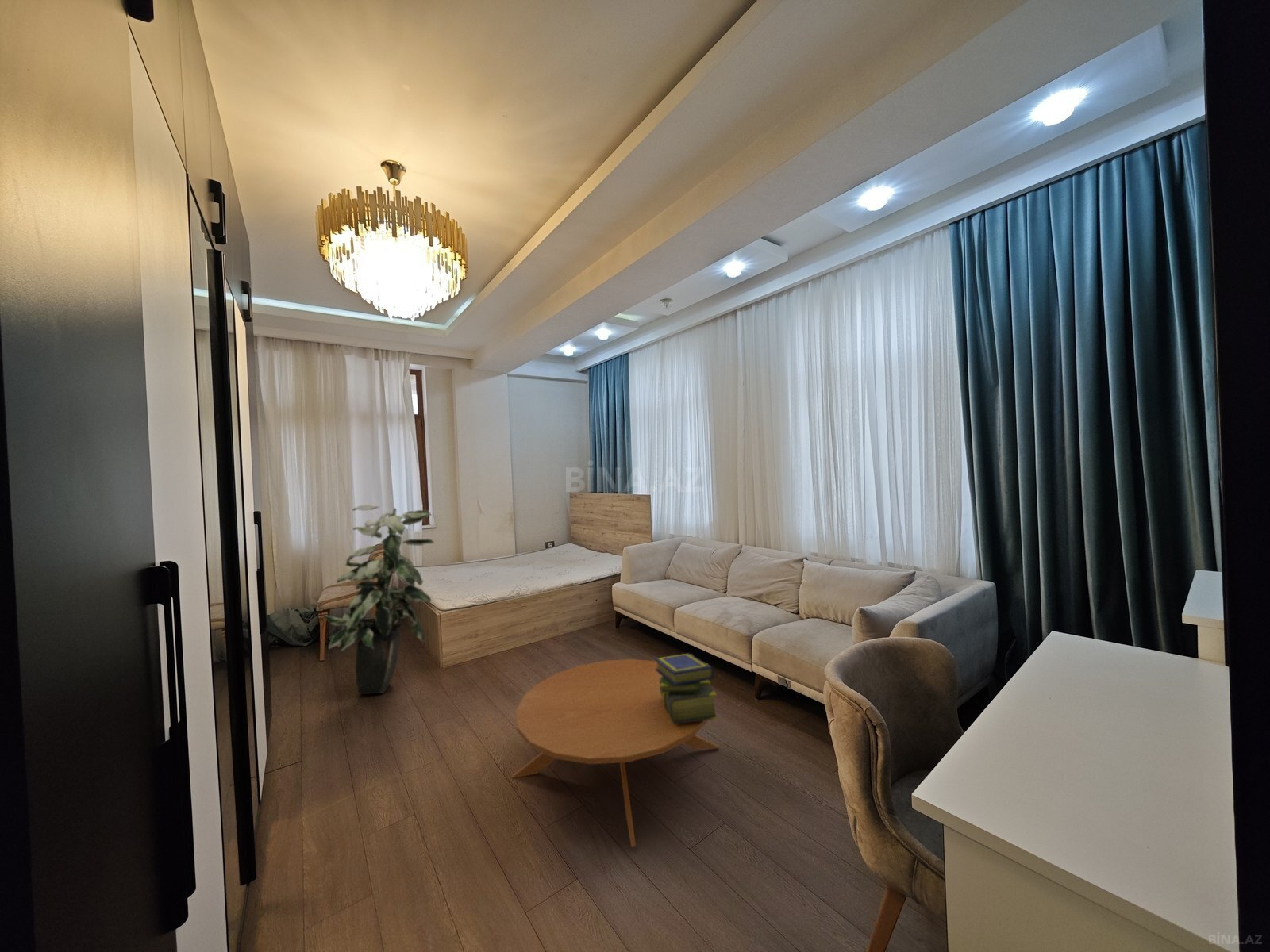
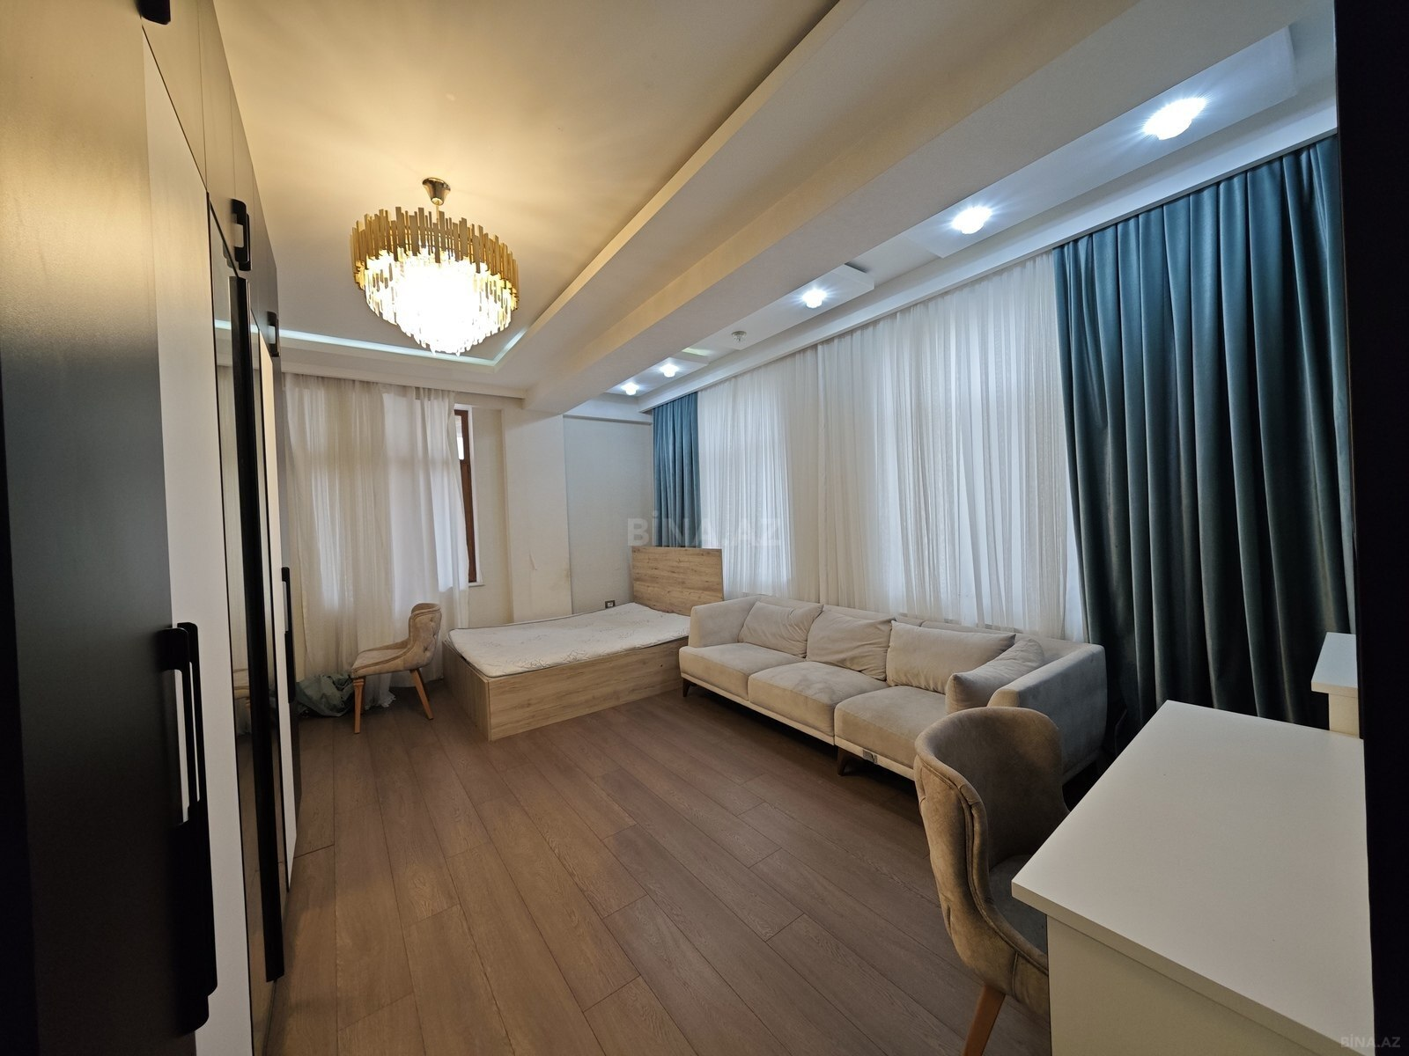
- indoor plant [321,504,435,695]
- stack of books [654,652,719,724]
- coffee table [510,658,720,848]
